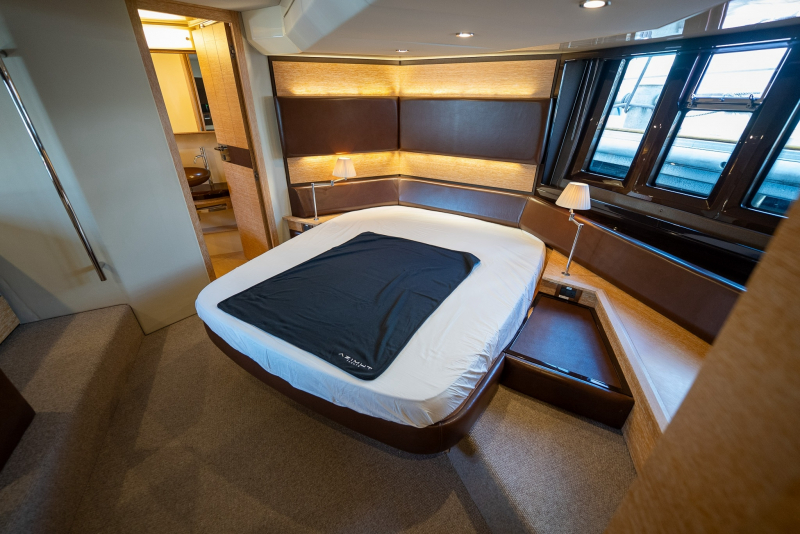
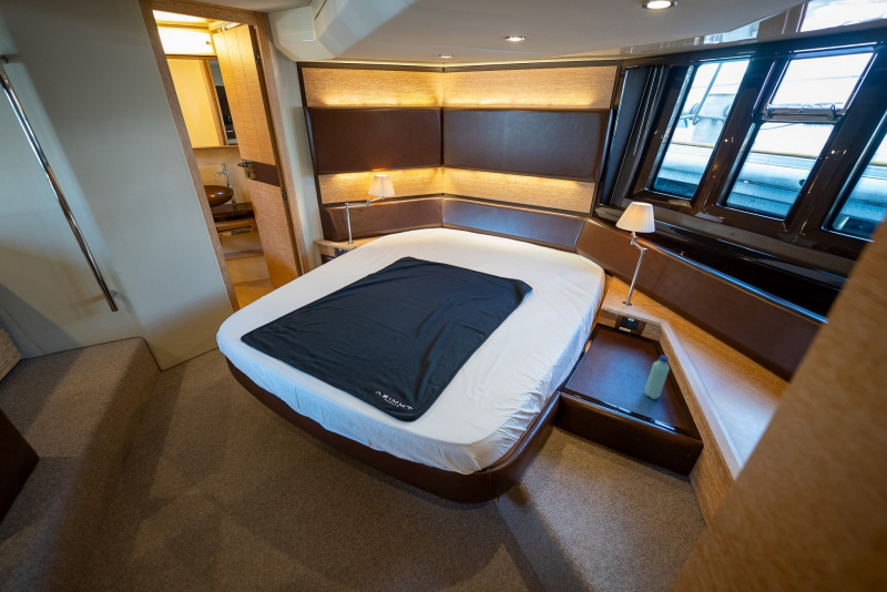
+ water bottle [644,354,671,400]
